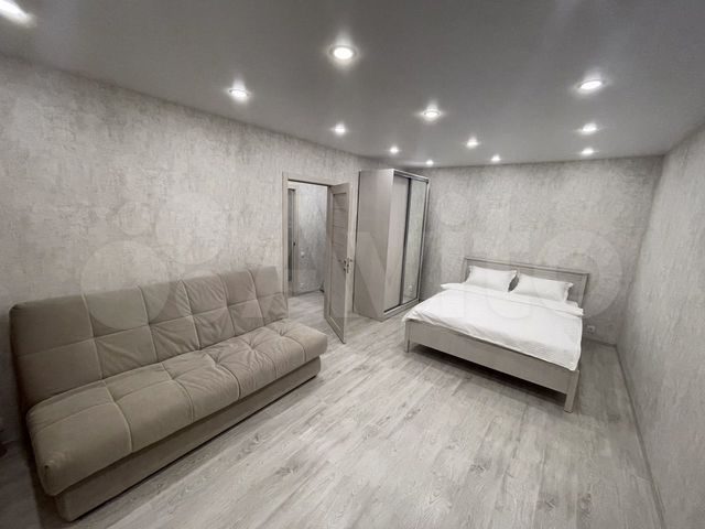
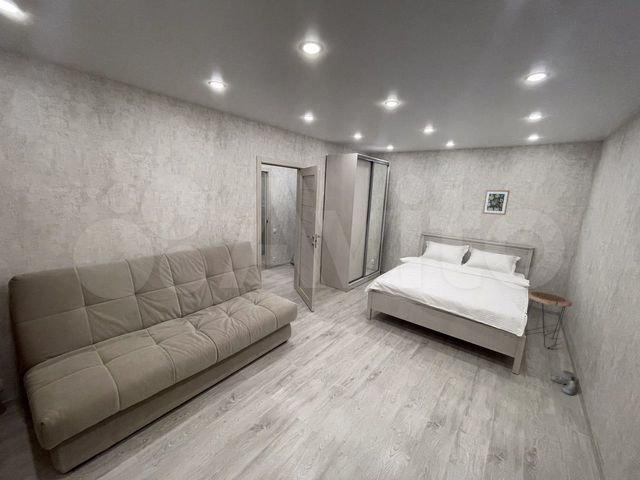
+ wall art [481,189,511,216]
+ side table [526,290,573,350]
+ boots [550,369,580,396]
